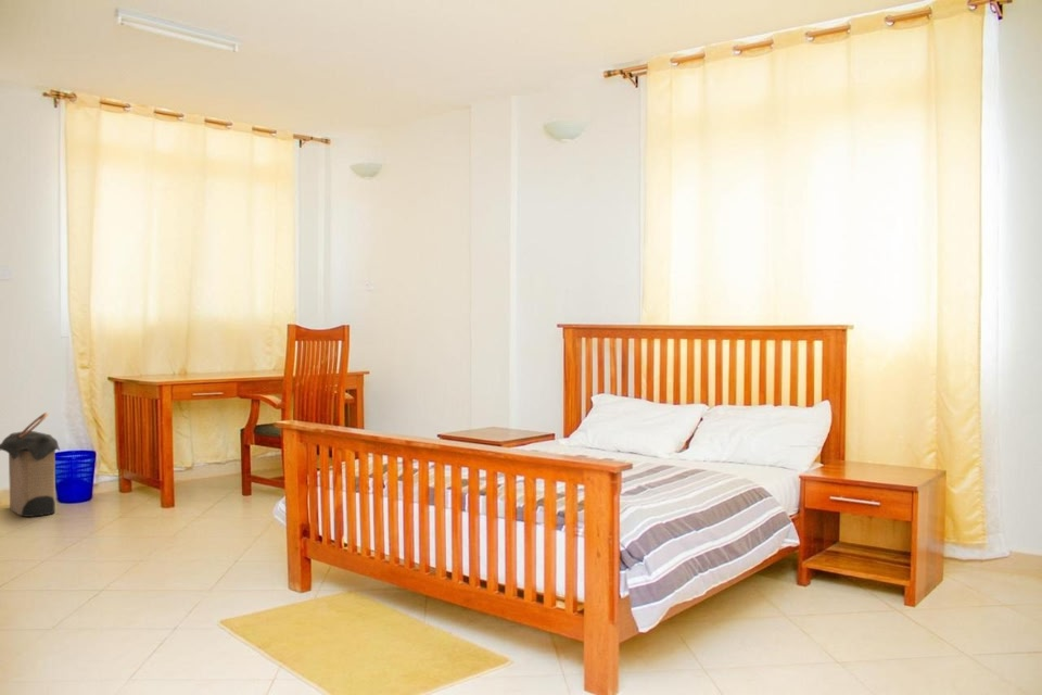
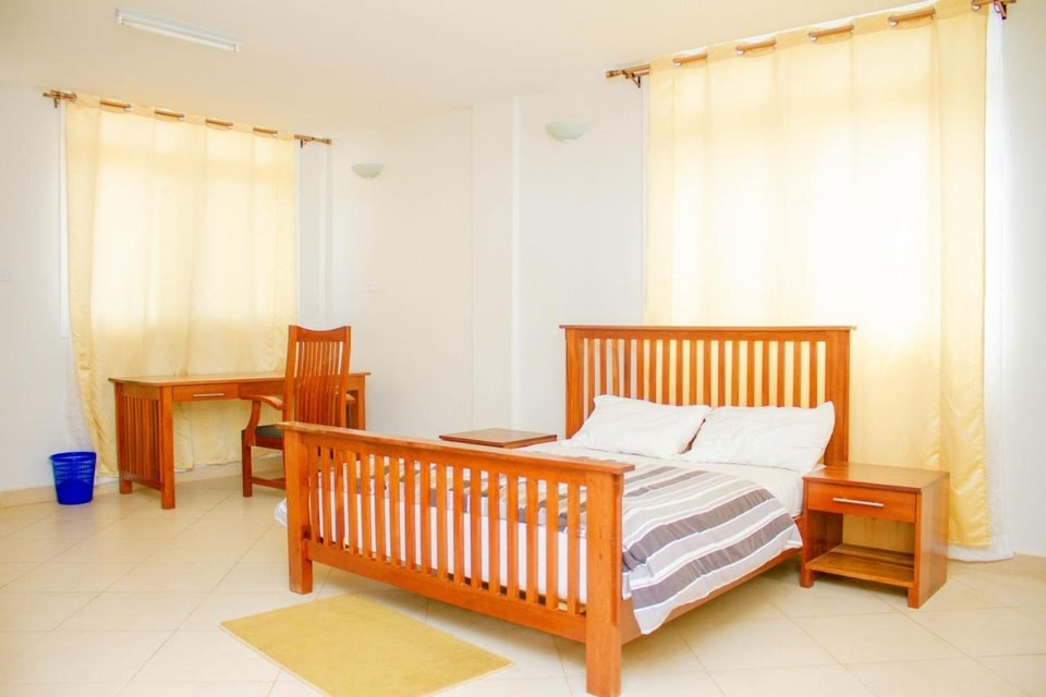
- laundry hamper [0,412,61,518]
